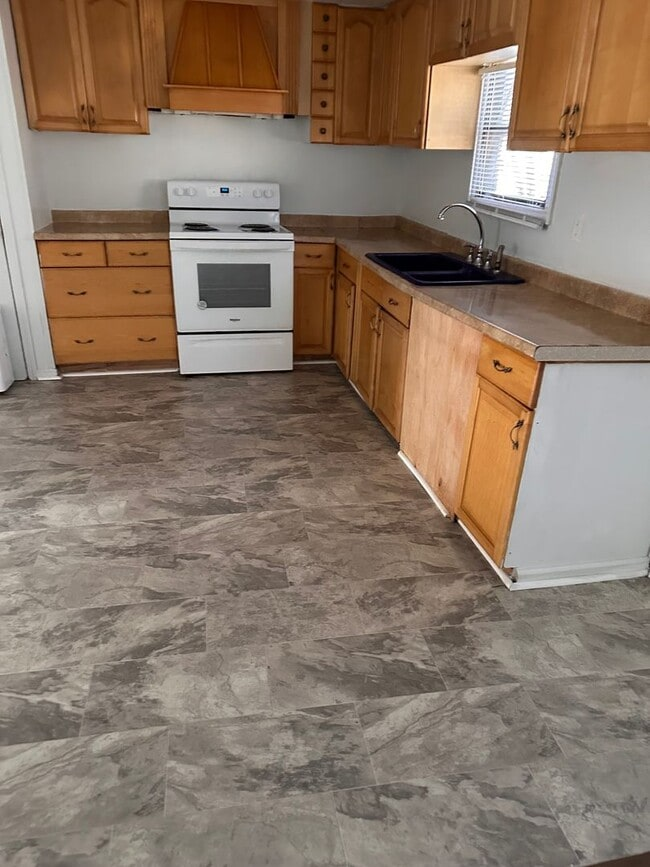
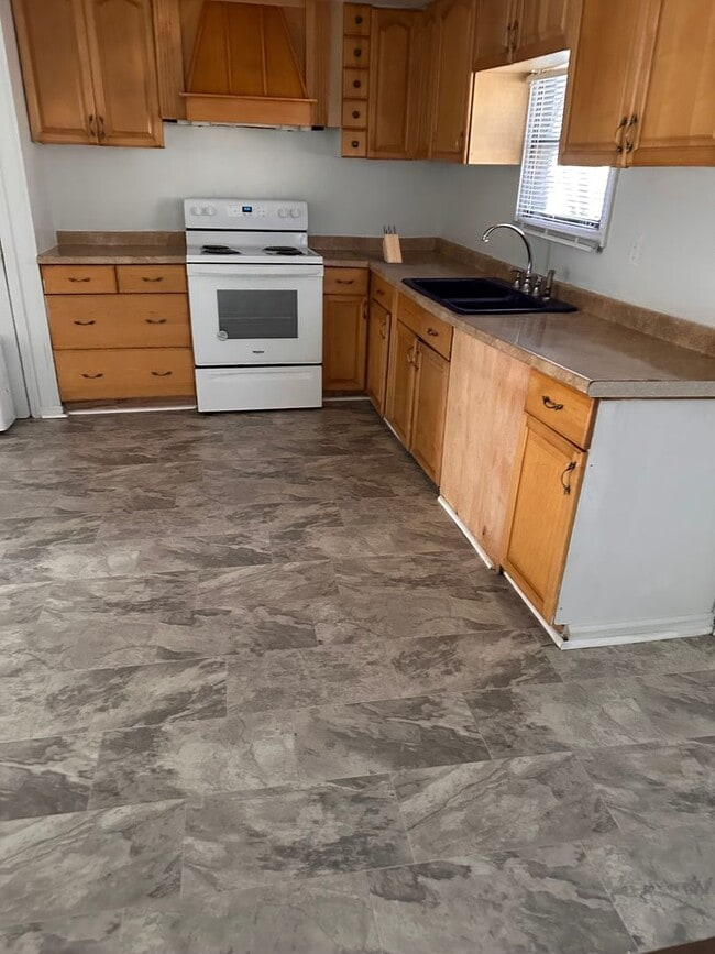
+ knife block [382,224,403,264]
